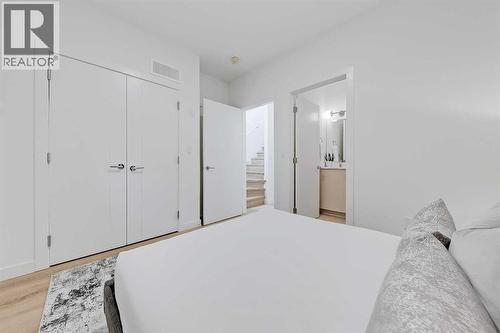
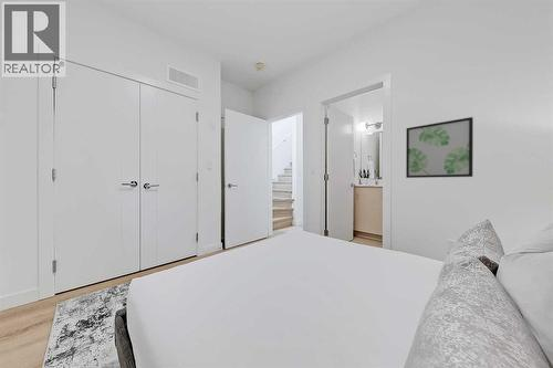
+ wall art [405,116,474,179]
